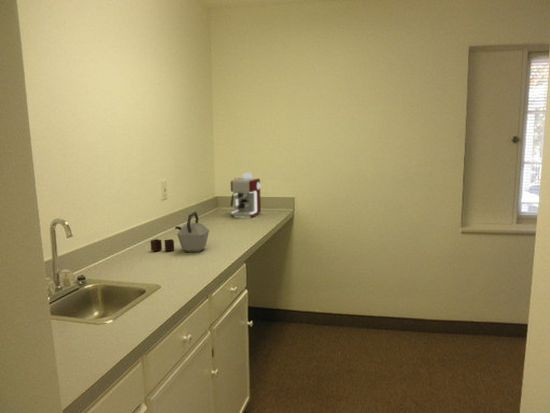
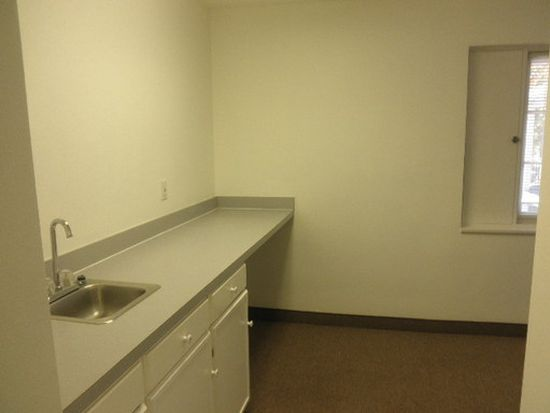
- kettle [150,211,210,253]
- coffee maker [229,172,262,218]
